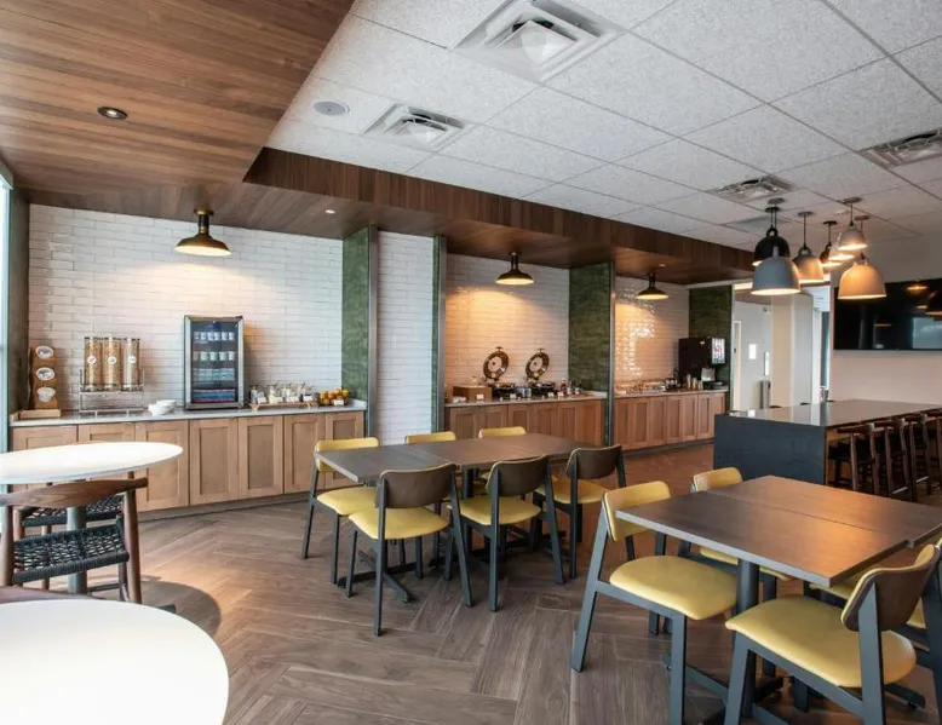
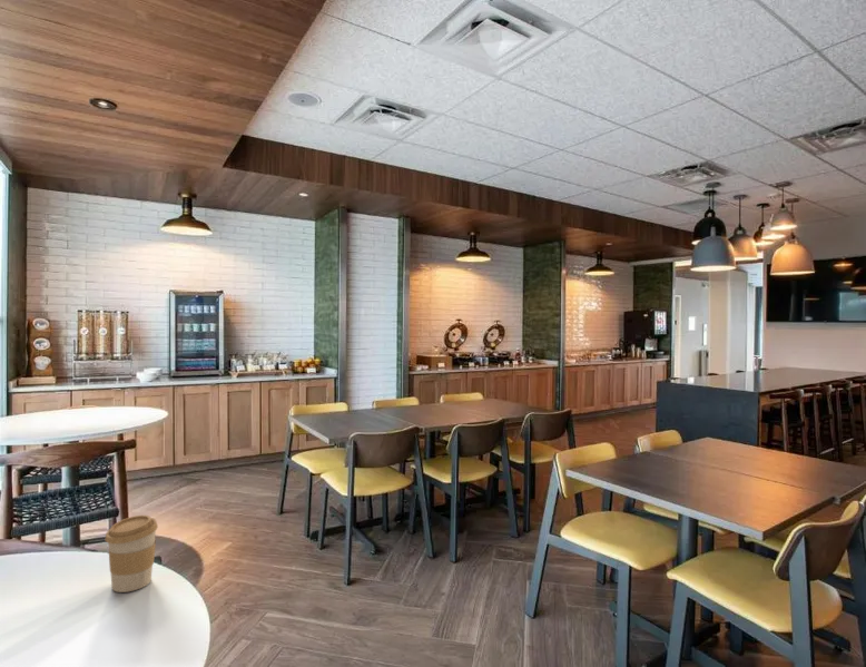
+ coffee cup [105,514,159,594]
